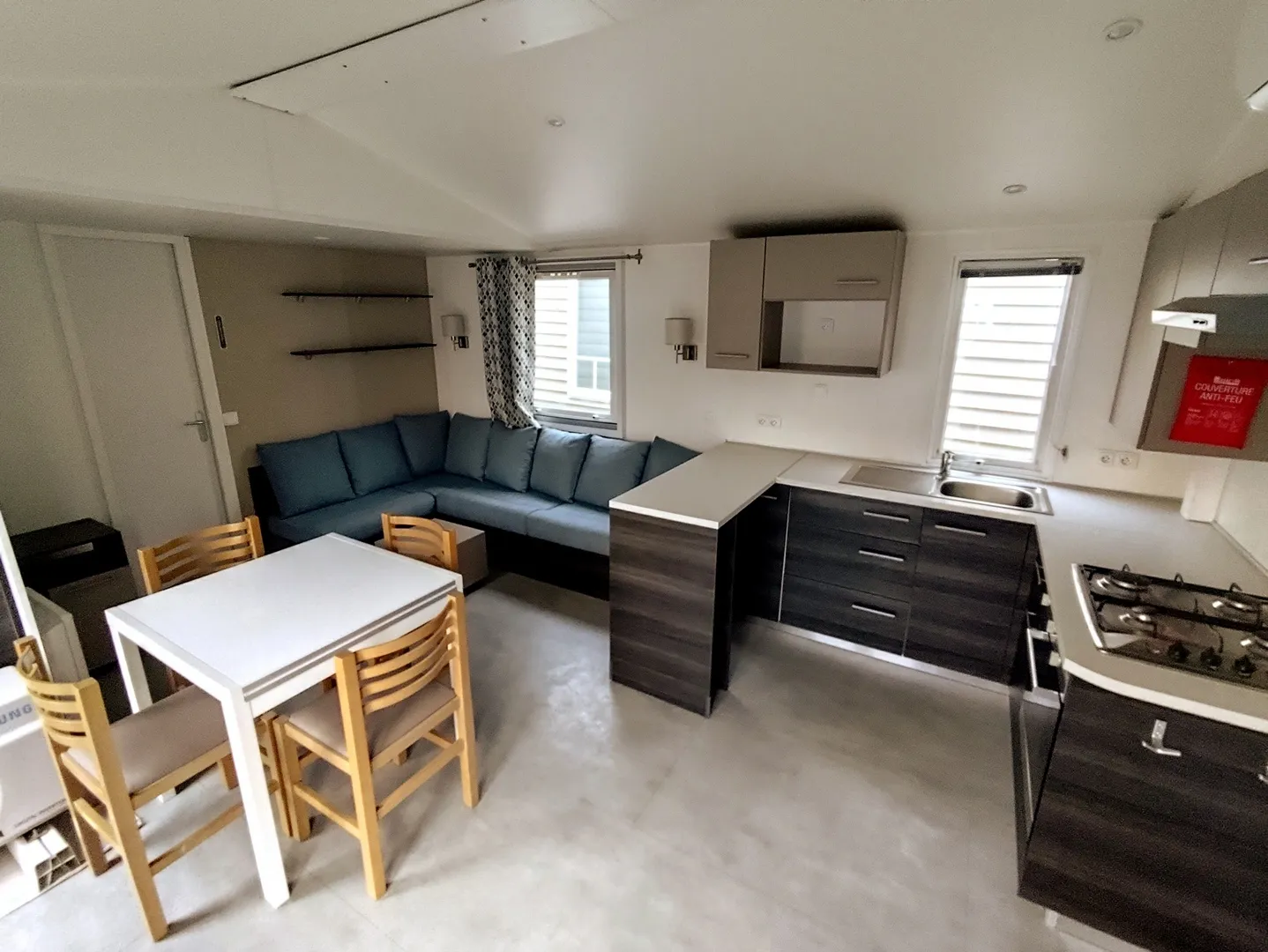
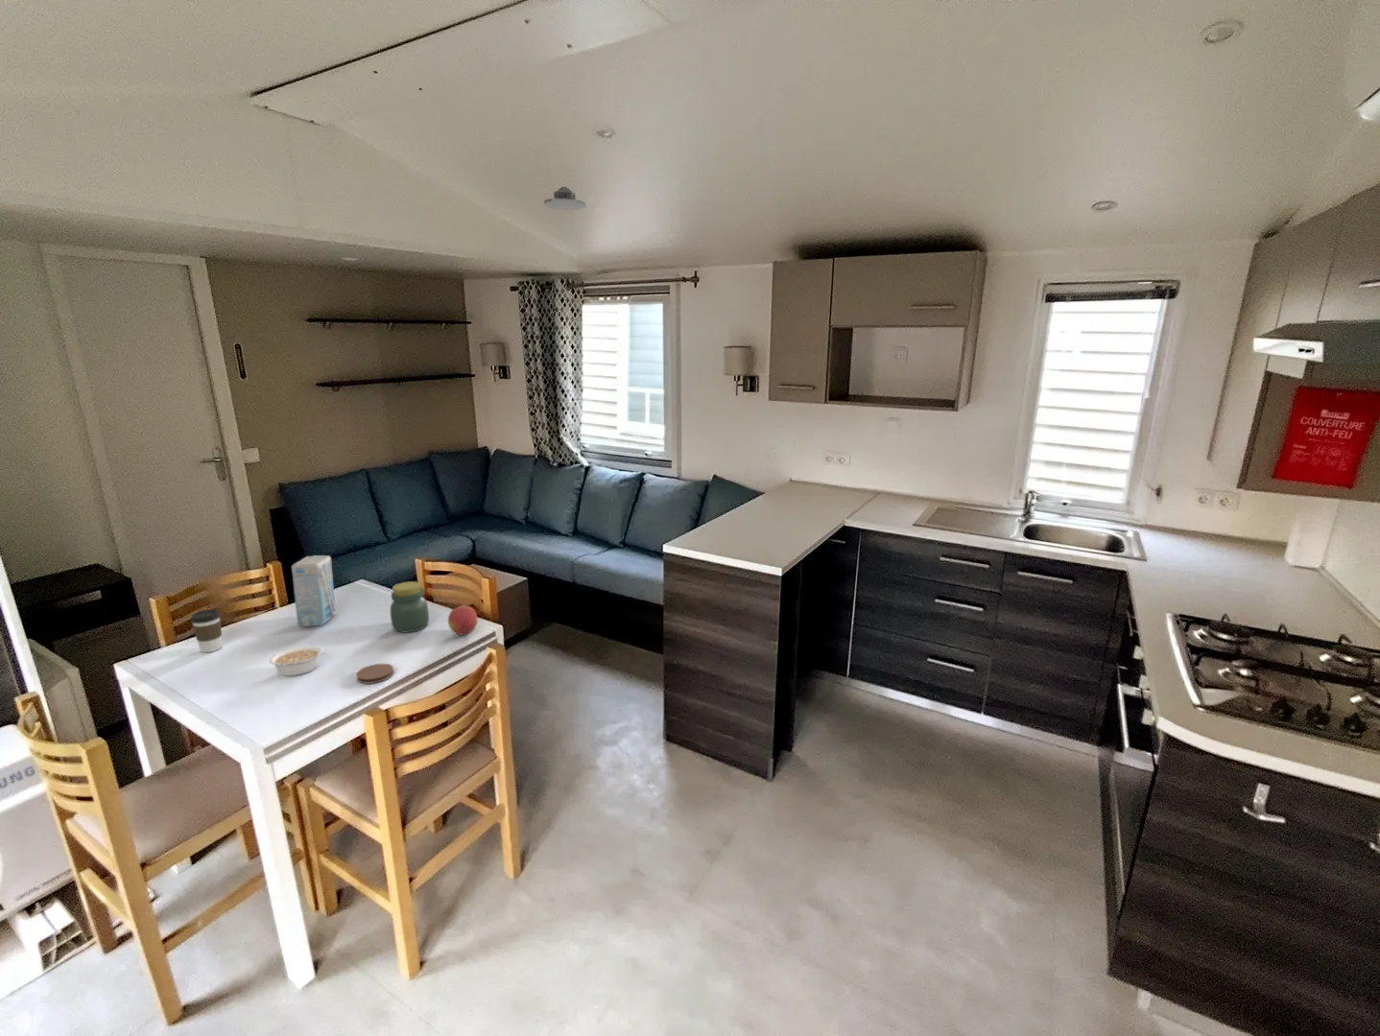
+ legume [268,644,325,677]
+ coaster [355,663,394,684]
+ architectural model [543,186,587,211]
+ fruit [447,604,479,636]
+ jar [390,580,430,633]
+ coffee cup [190,608,223,653]
+ napkin [291,554,337,627]
